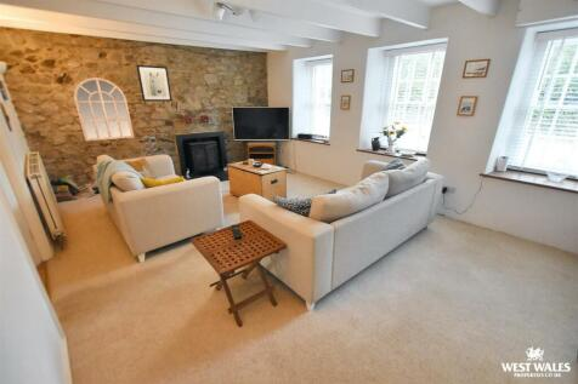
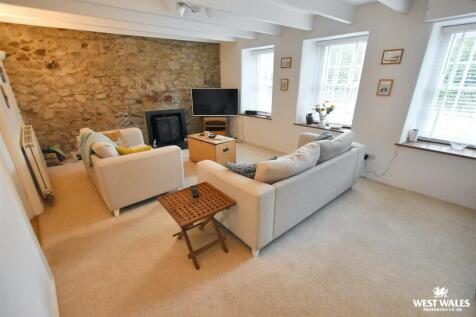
- mirror [73,76,135,142]
- wall art [135,64,174,103]
